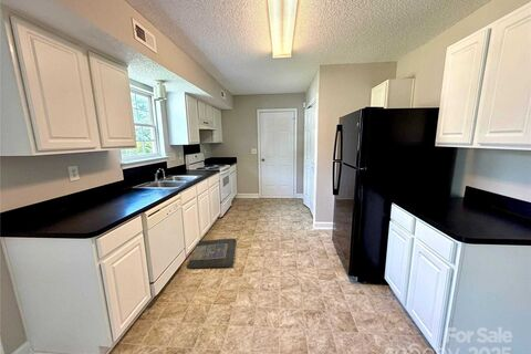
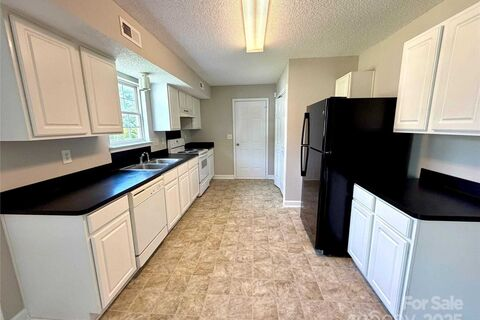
- rug [186,237,237,269]
